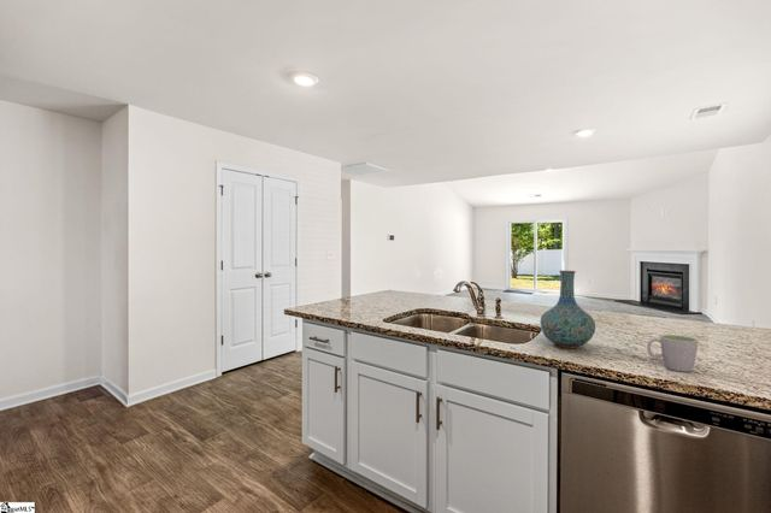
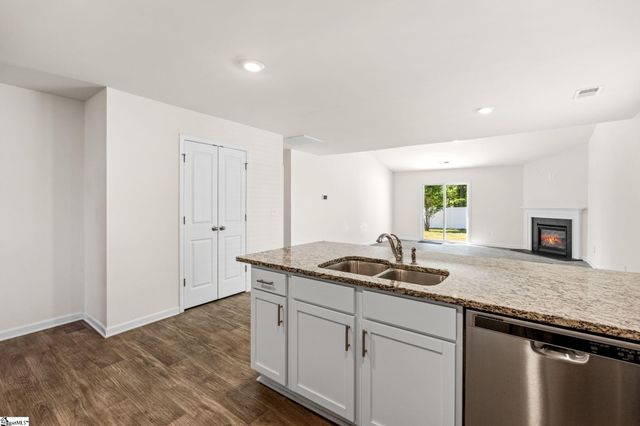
- vase [538,270,596,349]
- mug [646,334,699,373]
